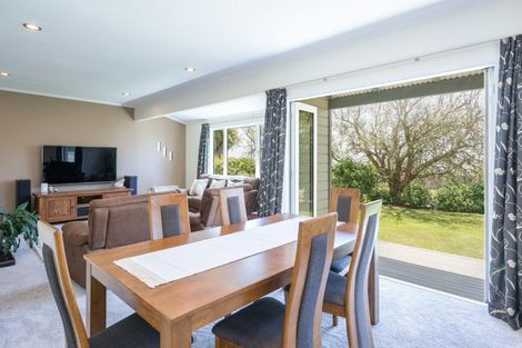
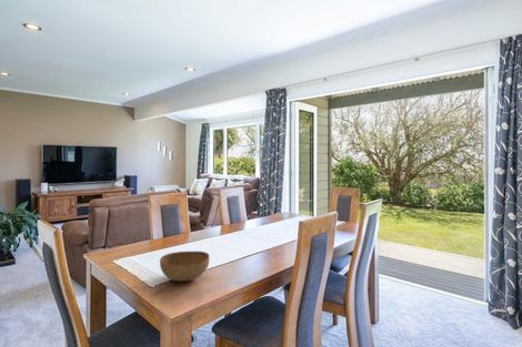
+ bowl [159,251,210,283]
